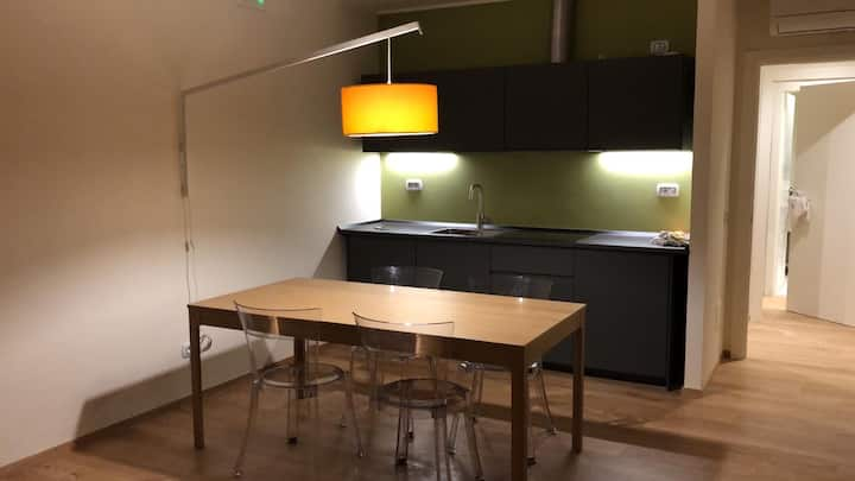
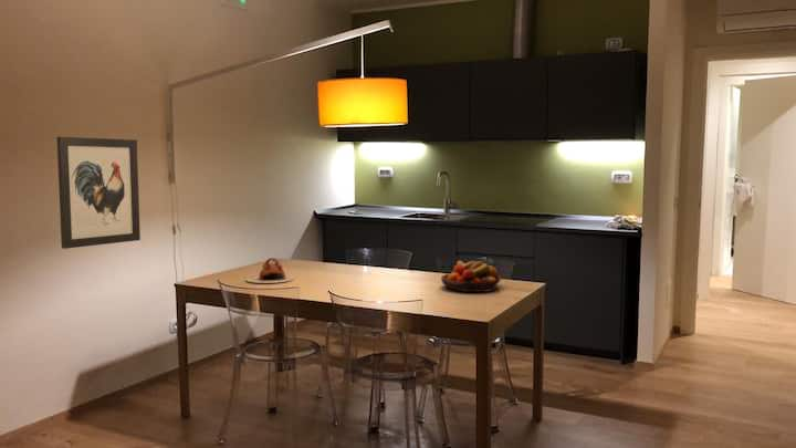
+ teapot [245,257,295,284]
+ fruit bowl [440,260,502,293]
+ wall art [55,136,142,250]
